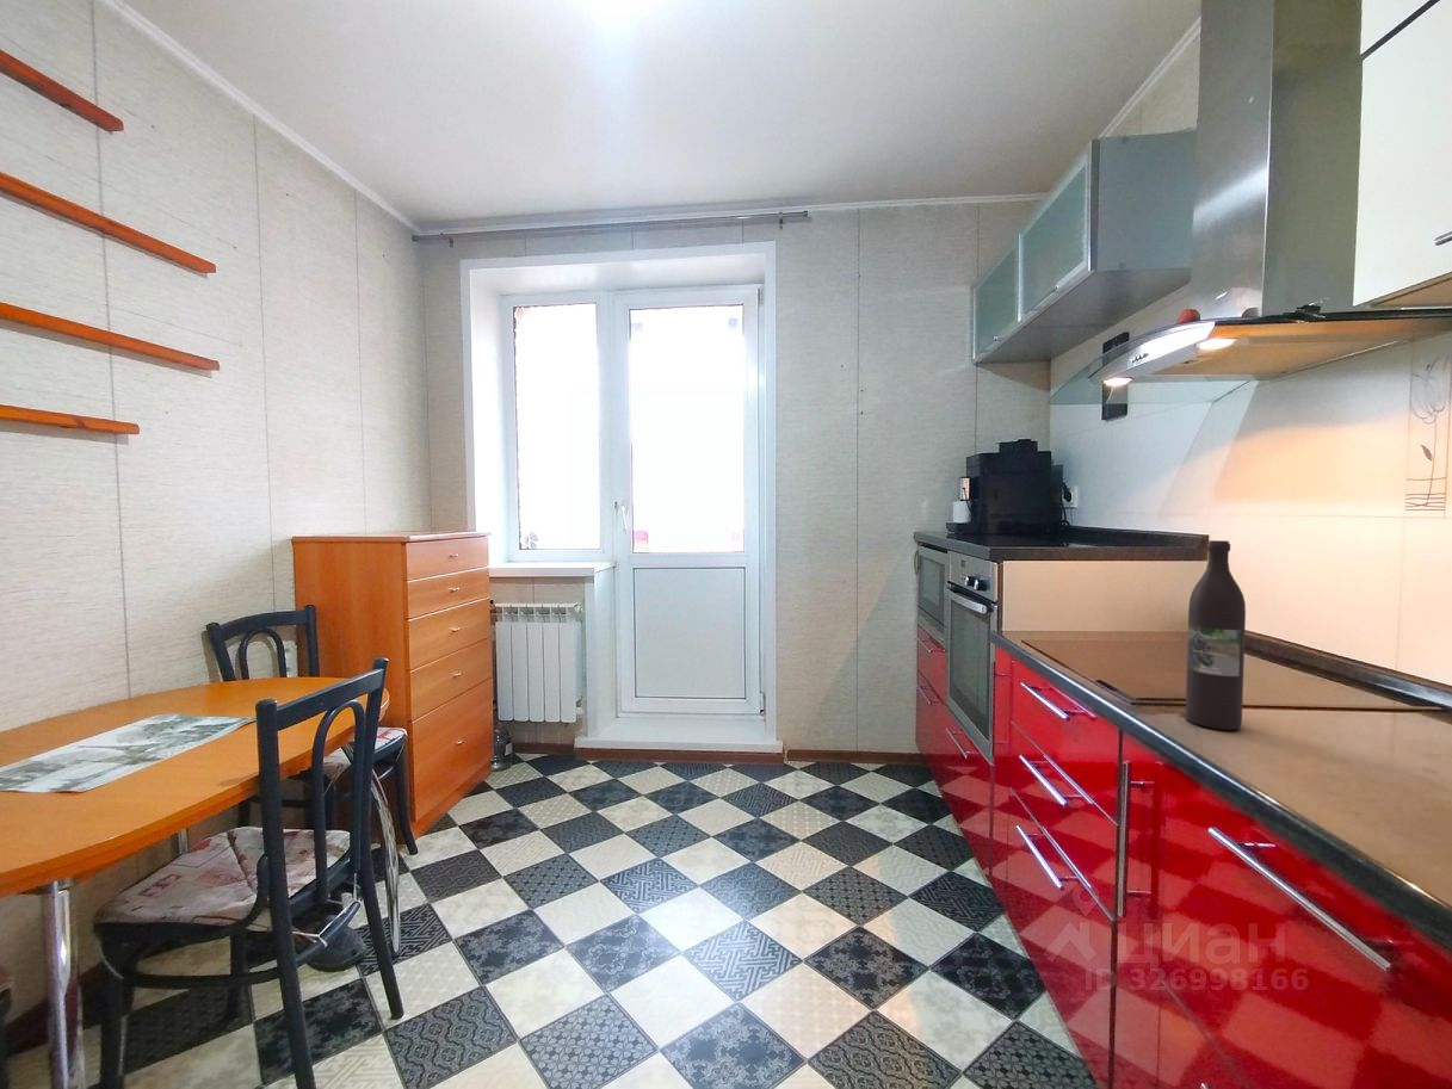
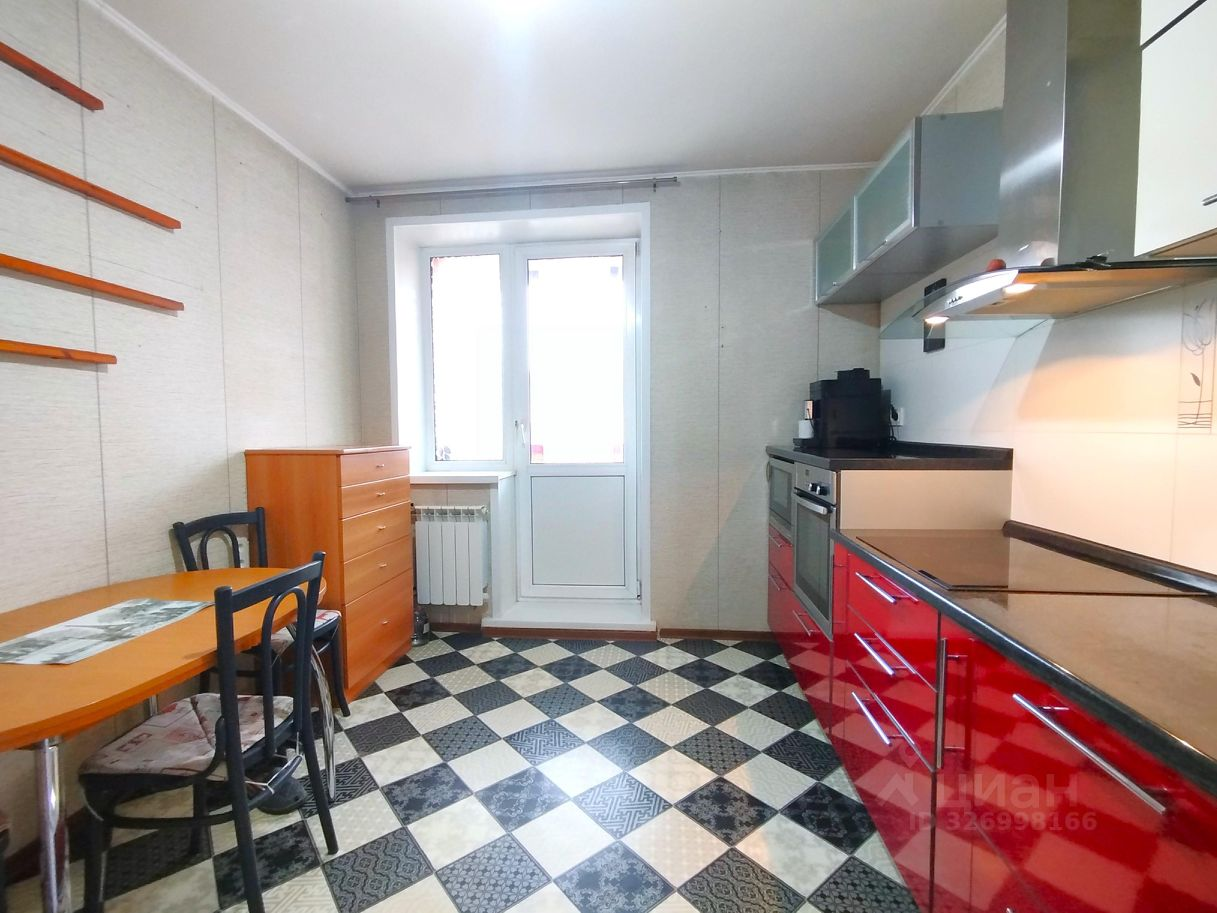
- wine bottle [1185,539,1247,731]
